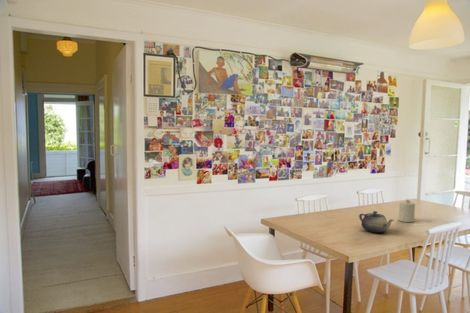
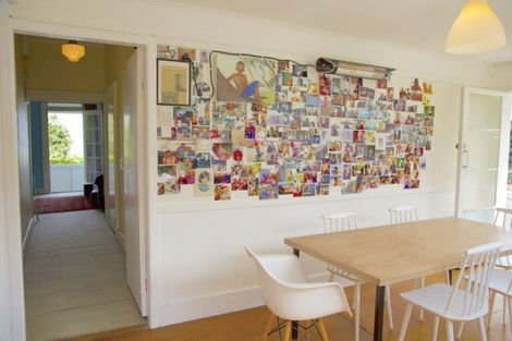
- teapot [358,210,395,234]
- candle [398,198,416,223]
